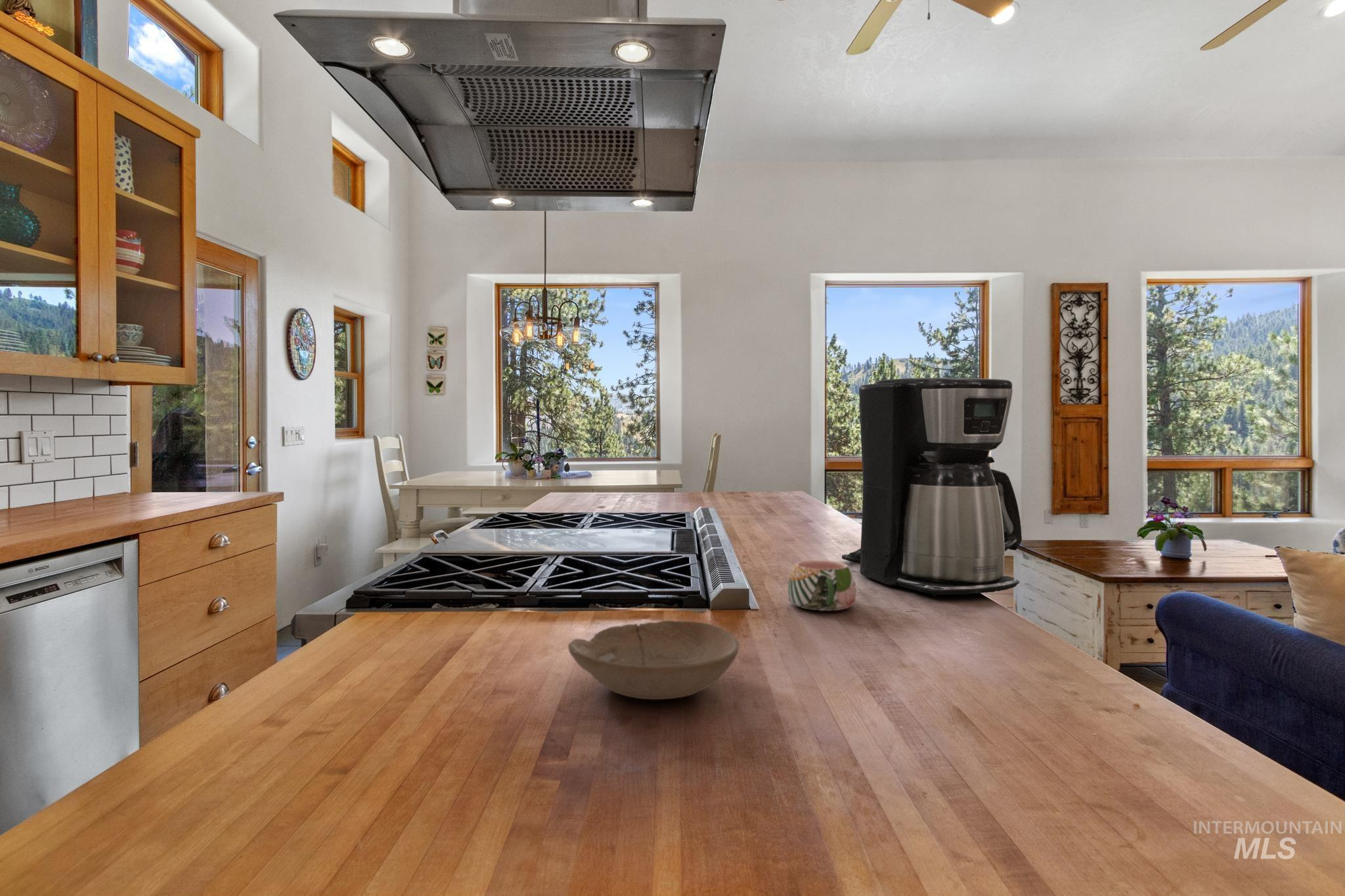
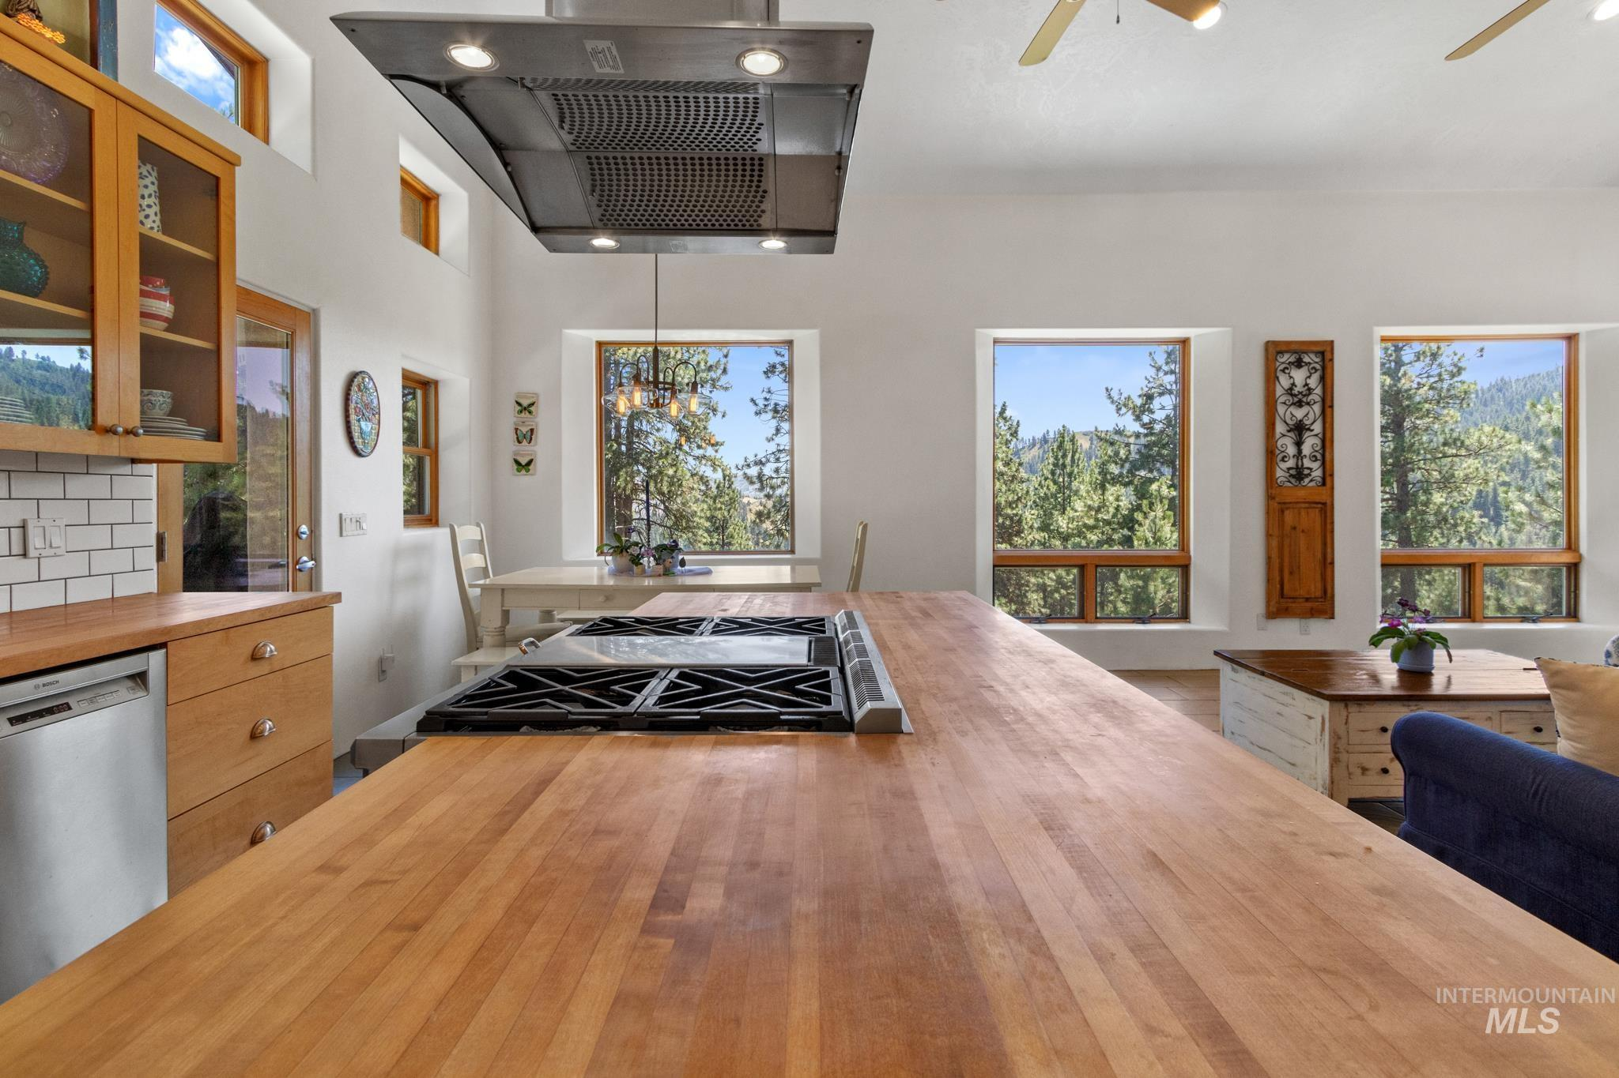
- coffee maker [841,377,1023,596]
- bowl [567,620,740,700]
- mug [787,560,857,612]
